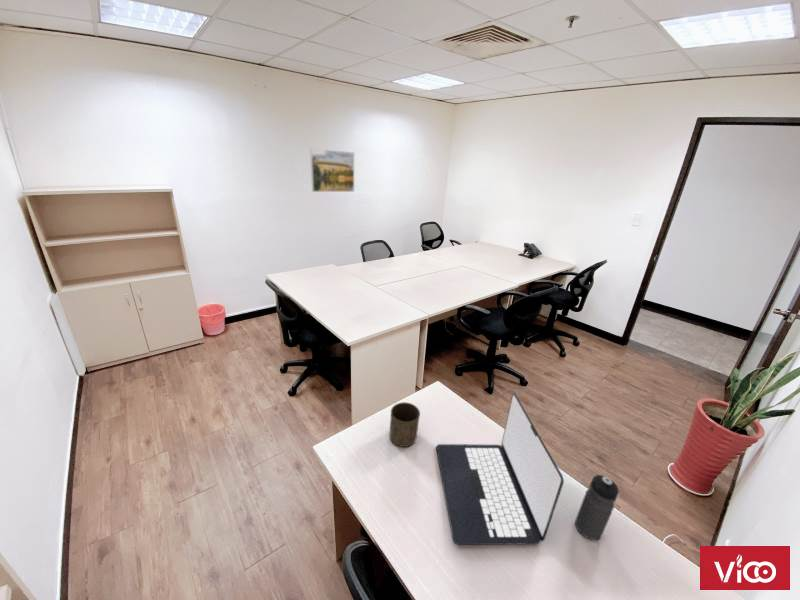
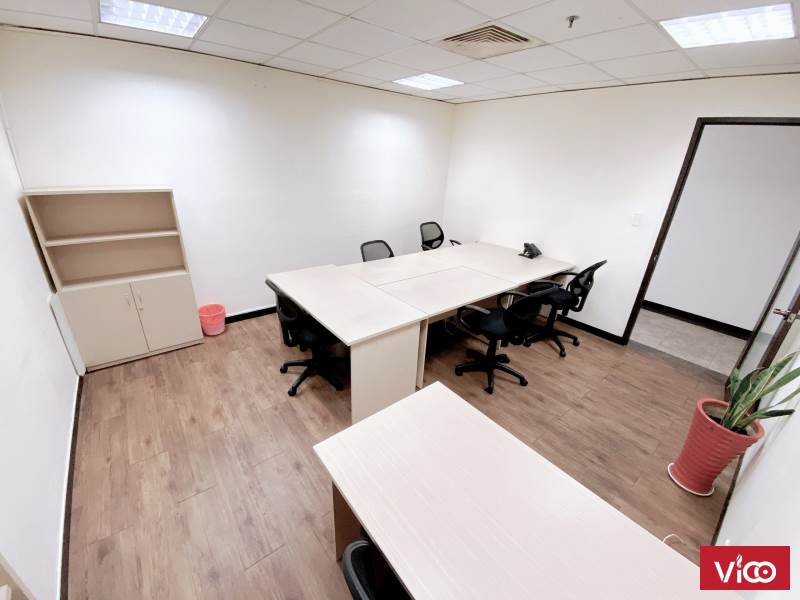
- laptop [435,392,565,546]
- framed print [309,148,355,193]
- cup [388,401,421,448]
- water bottle [574,474,620,541]
